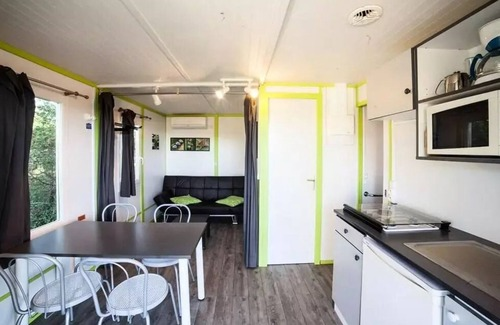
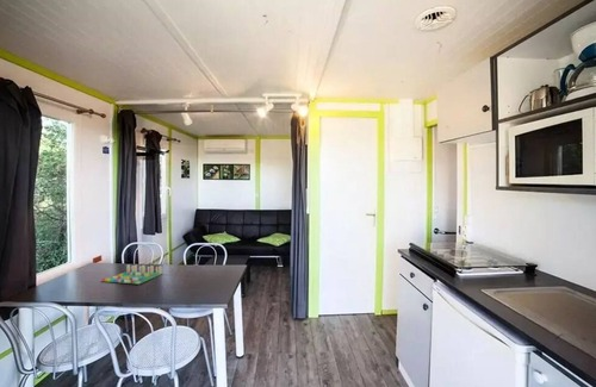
+ board game [101,263,163,286]
